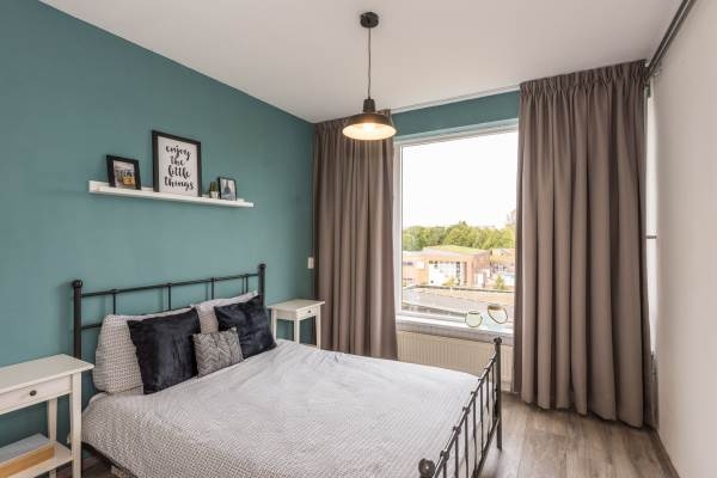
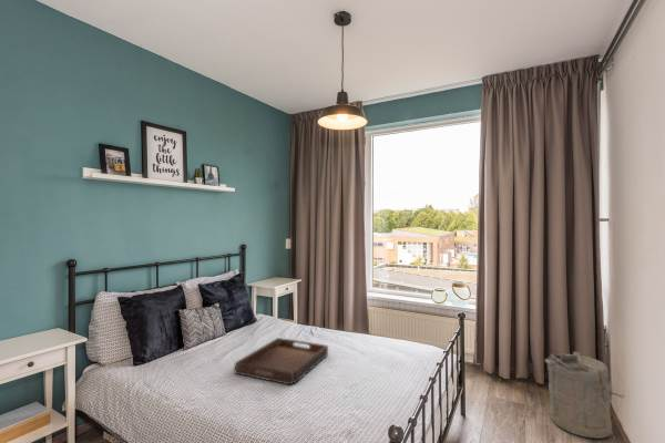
+ serving tray [234,337,329,387]
+ laundry hamper [544,351,625,440]
